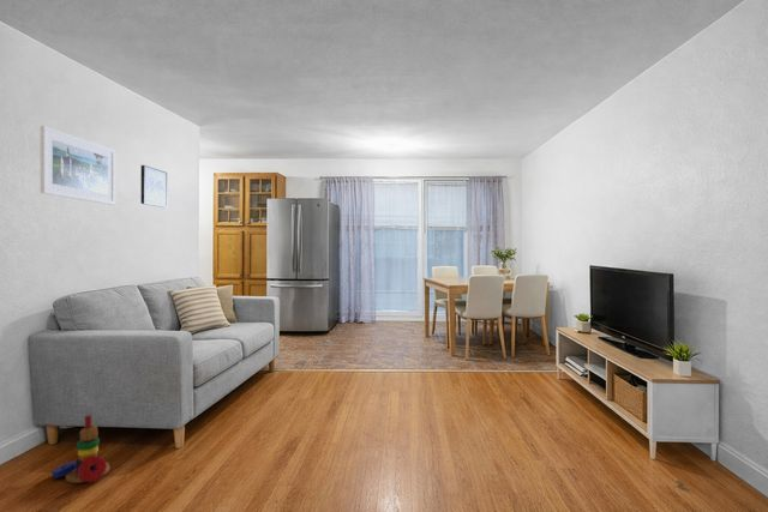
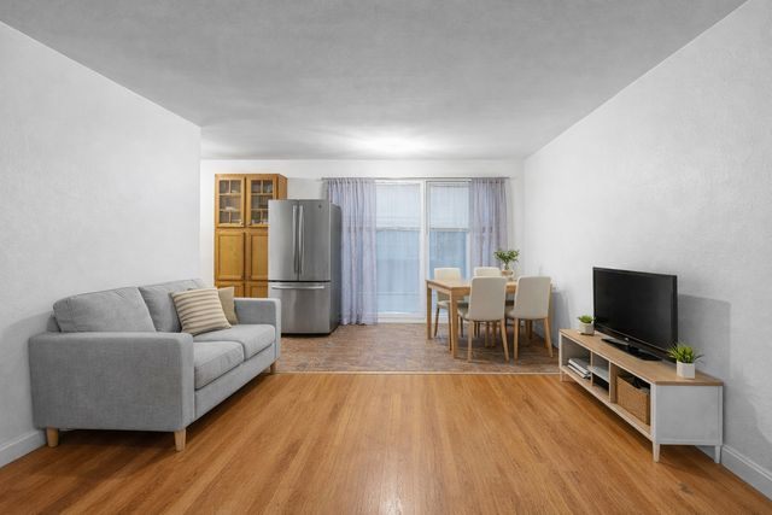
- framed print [40,125,116,206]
- wall art [140,164,168,209]
- stacking toy [50,414,110,484]
